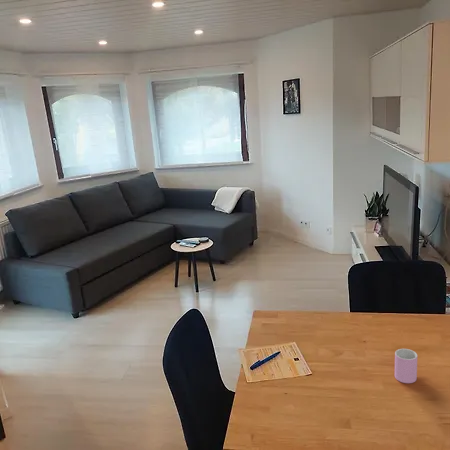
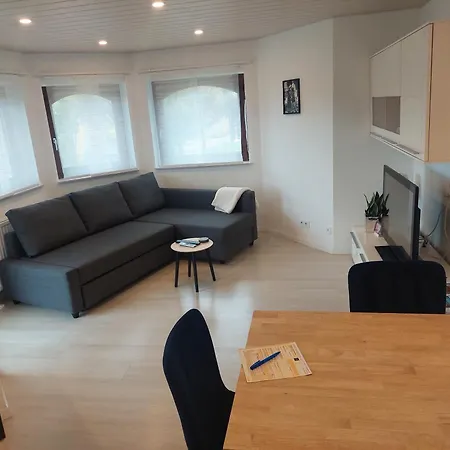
- cup [394,348,418,384]
